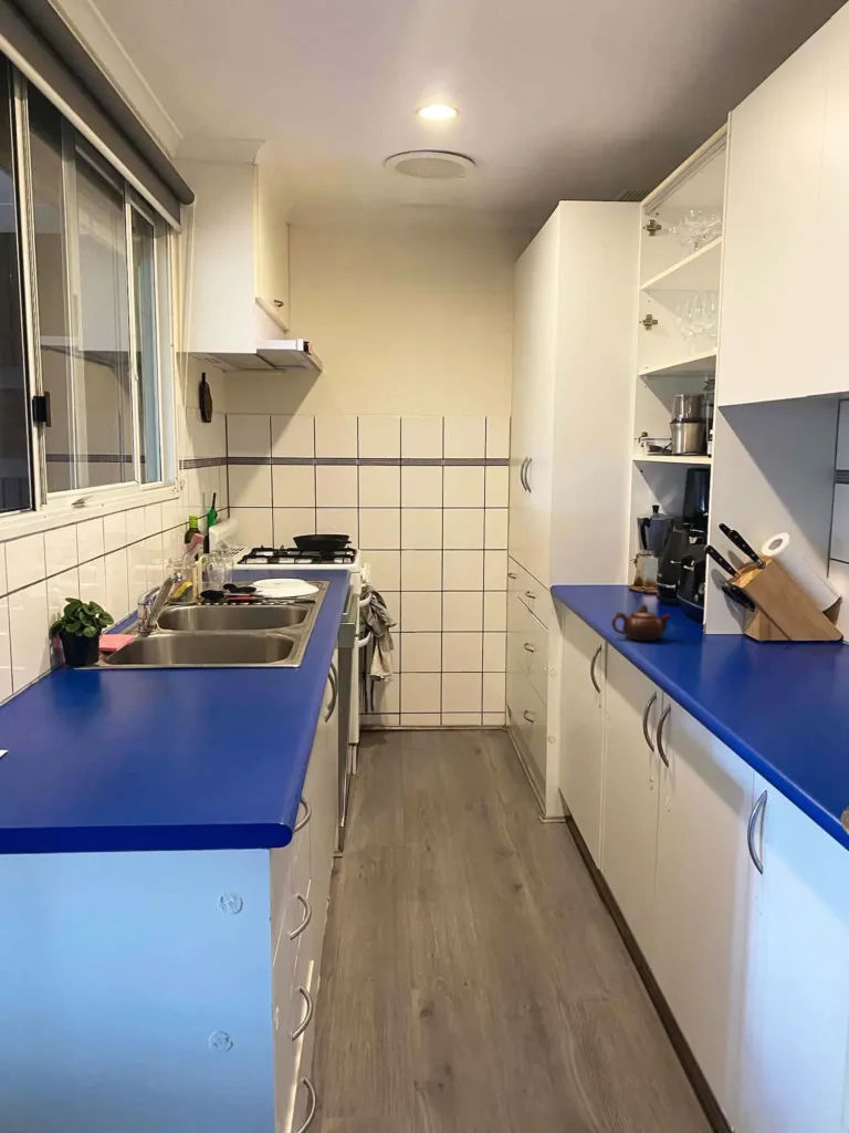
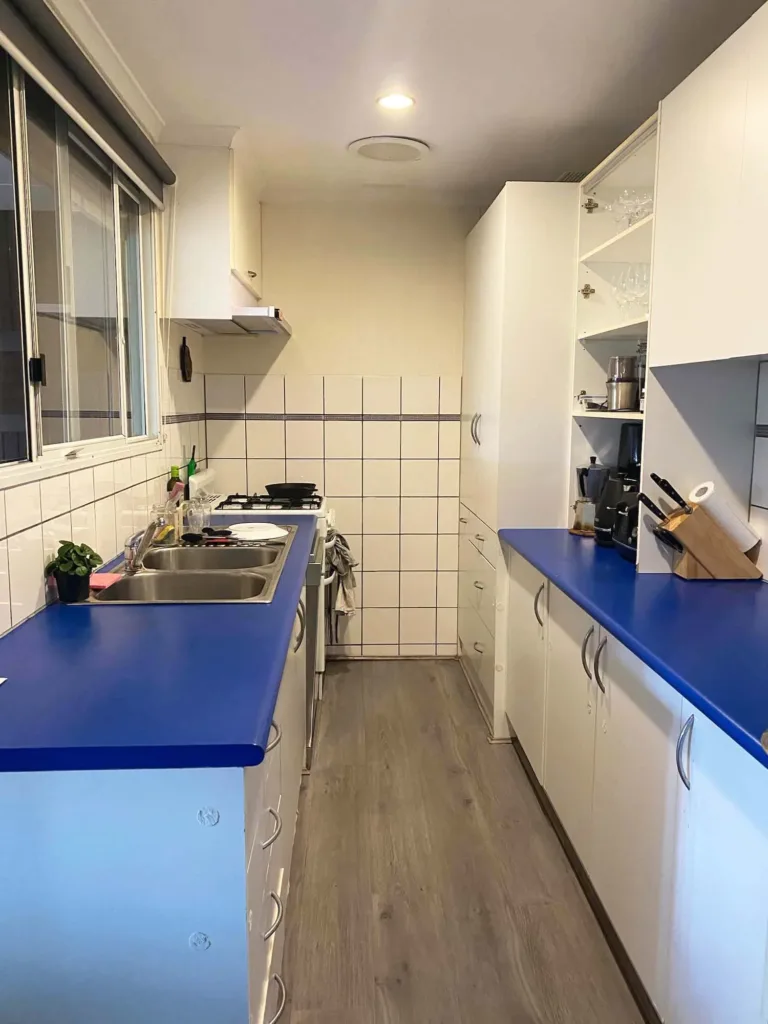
- teapot [610,604,672,642]
